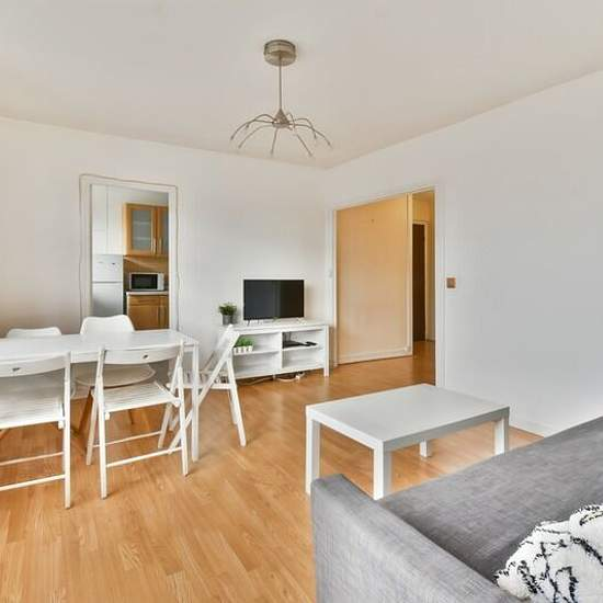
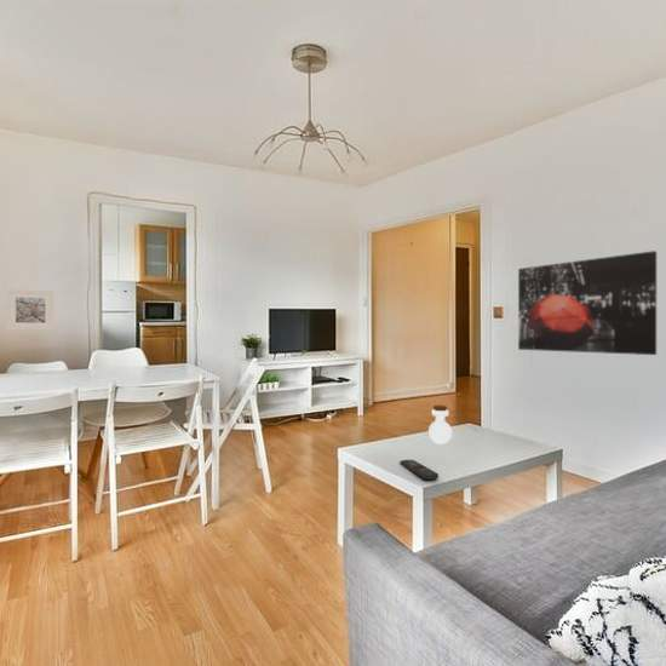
+ remote control [398,459,440,481]
+ wall art [517,249,658,356]
+ jar [427,404,453,446]
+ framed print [6,288,54,331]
